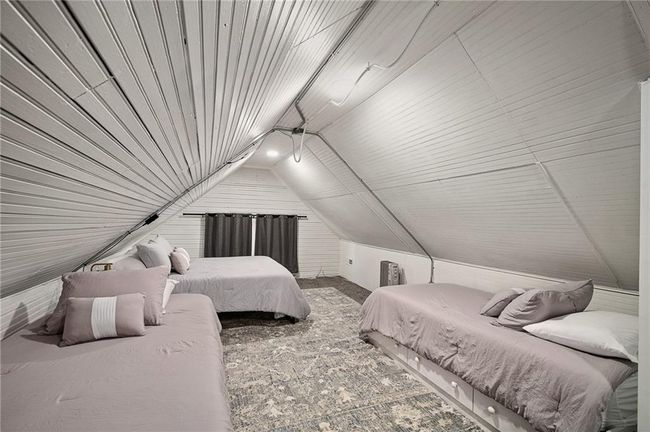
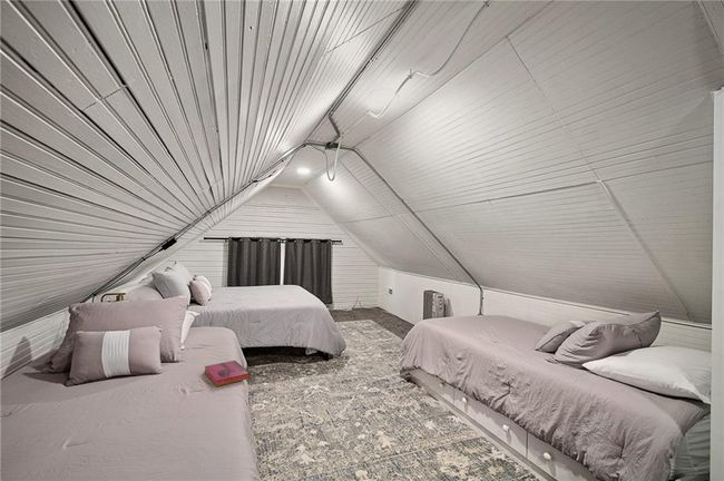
+ hardback book [204,360,252,387]
